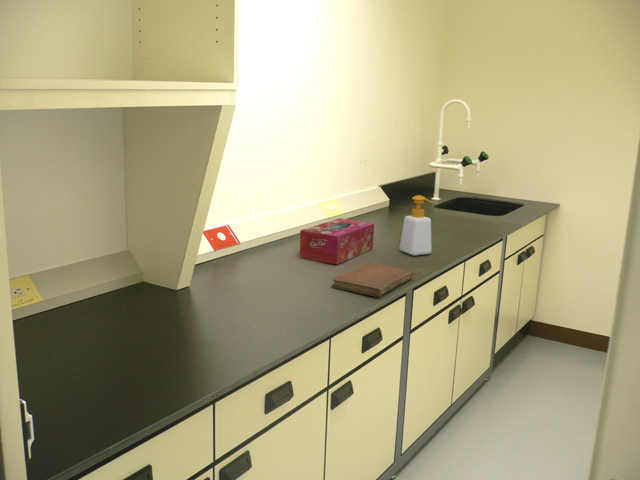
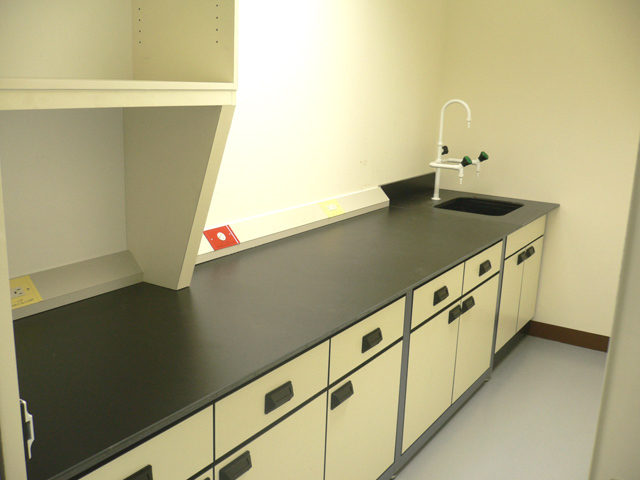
- notebook [331,262,414,298]
- tissue box [299,217,375,266]
- soap bottle [398,194,436,256]
